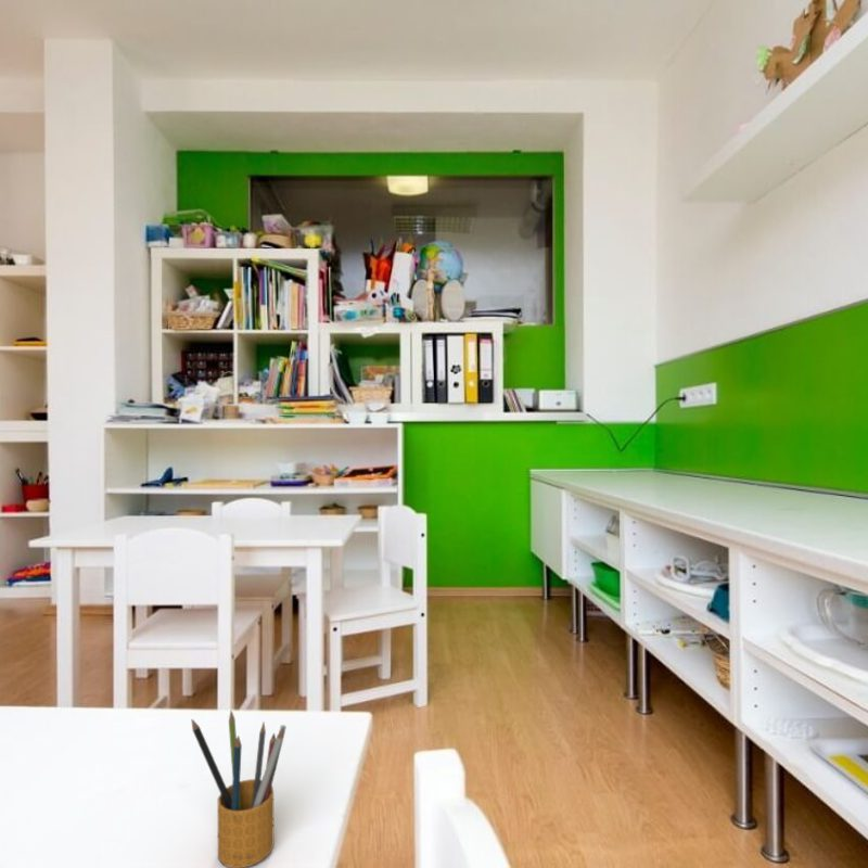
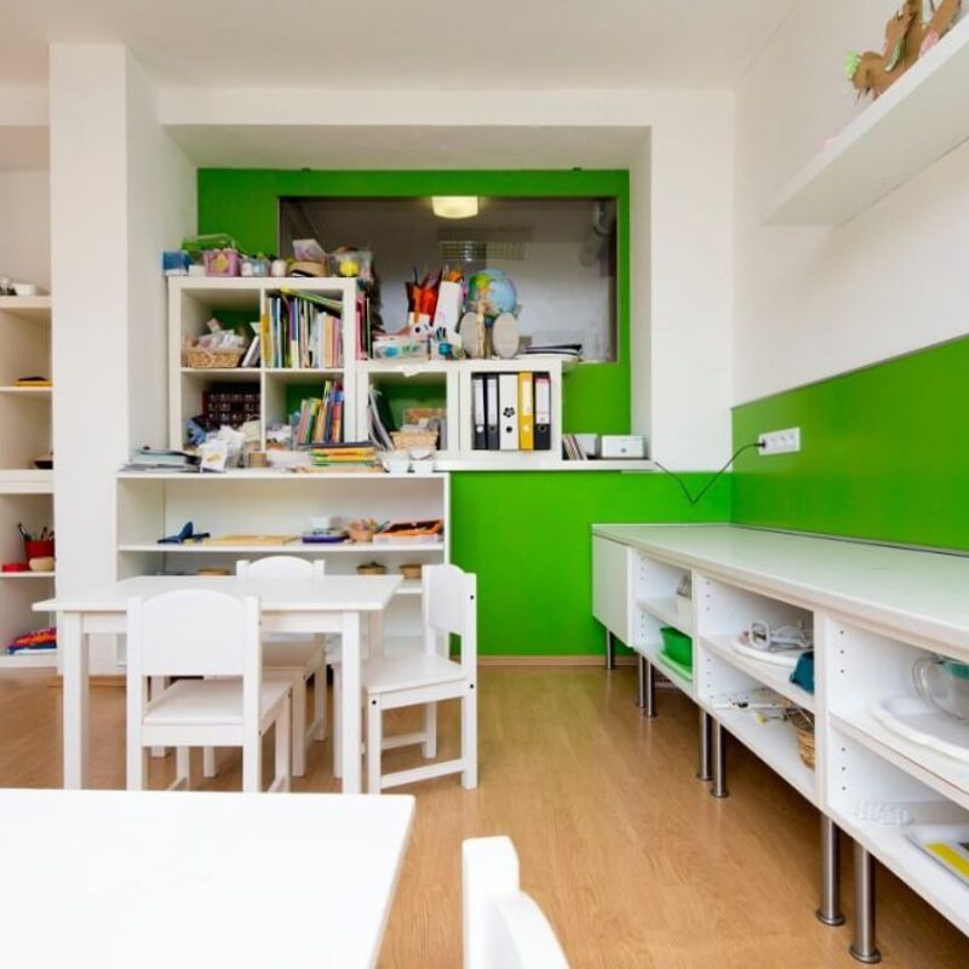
- pencil box [191,710,288,868]
